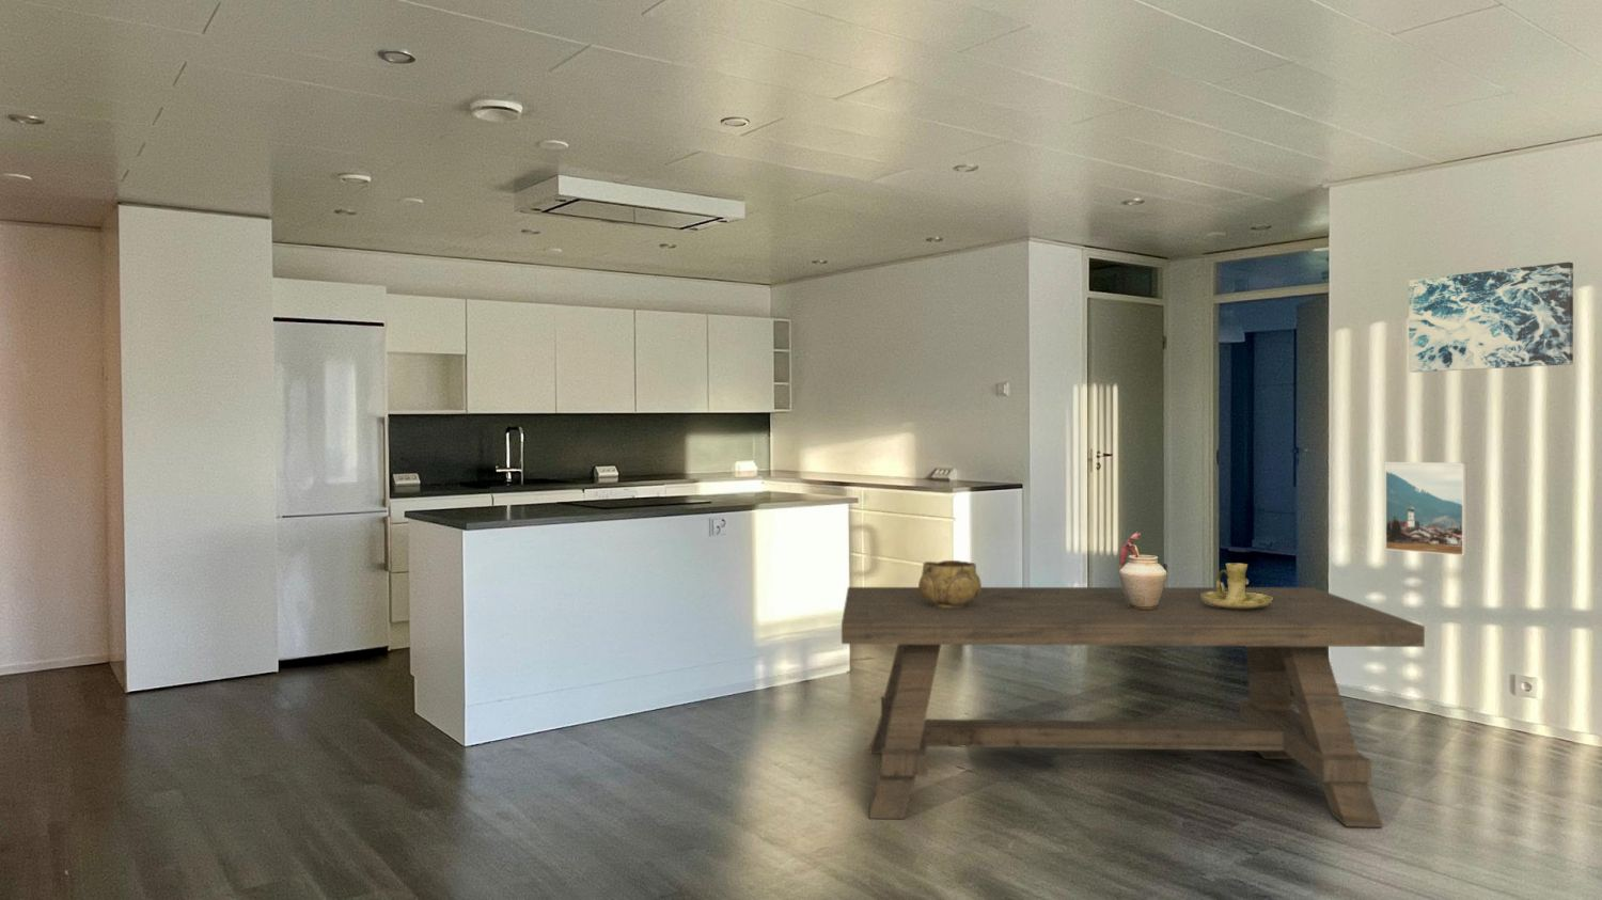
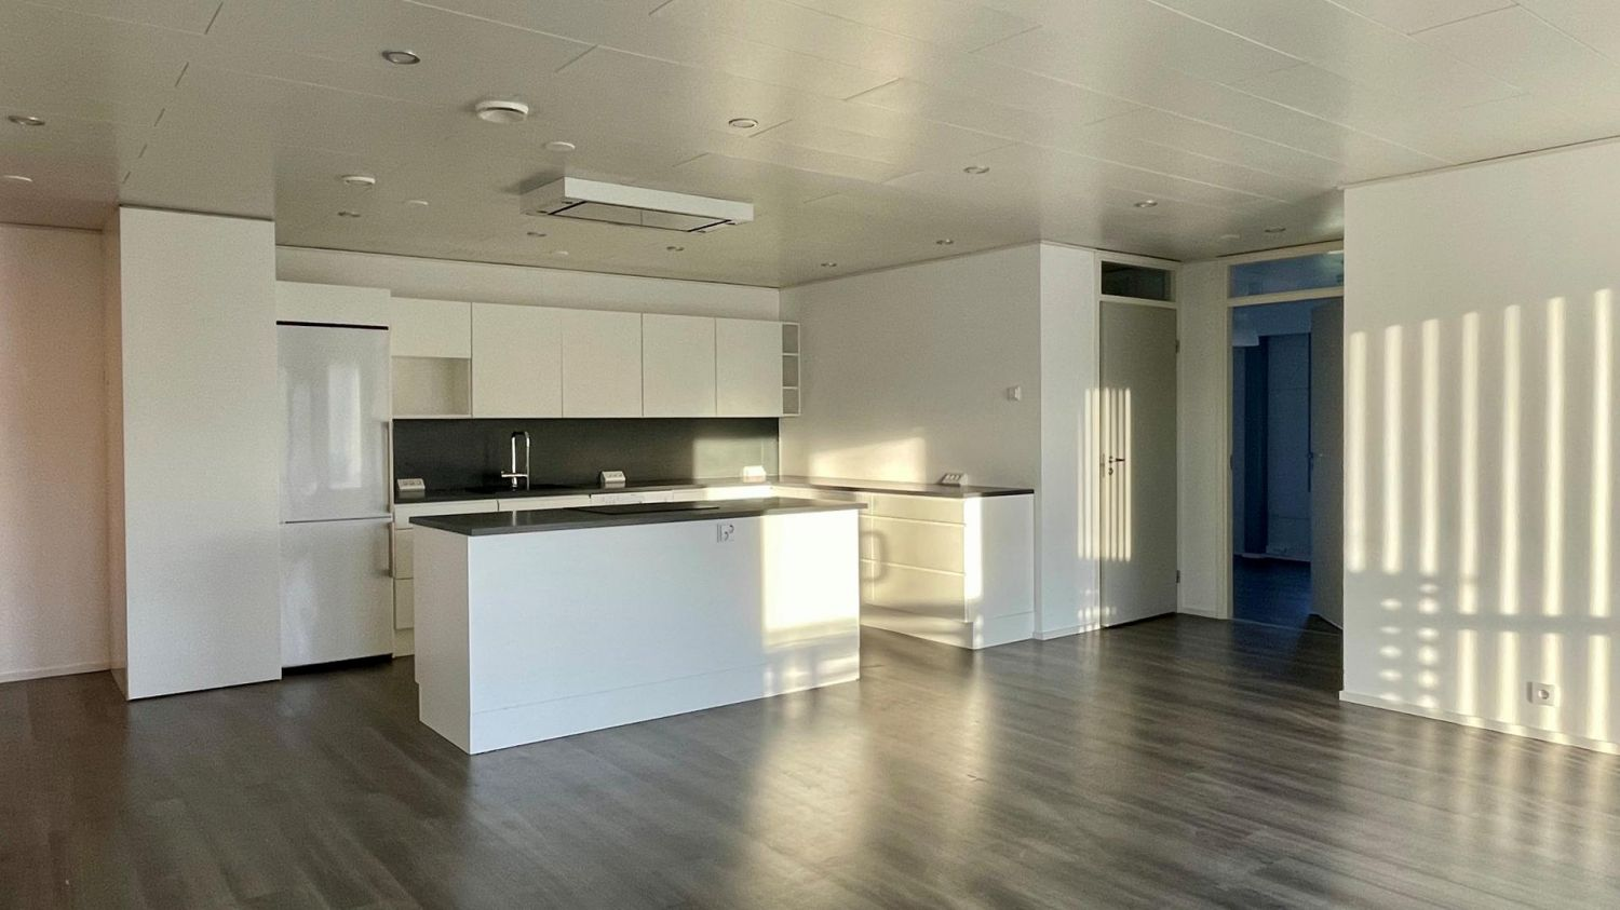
- dining table [841,586,1426,828]
- vase [1117,531,1168,610]
- wall art [1407,261,1574,374]
- decorative bowl [918,559,983,607]
- candle holder [1202,561,1273,610]
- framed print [1384,461,1468,557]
